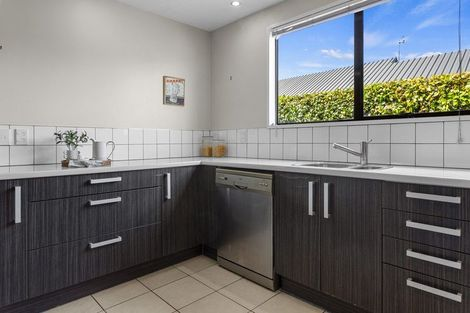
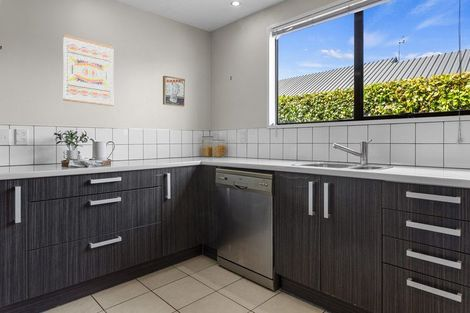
+ wall art [62,34,115,107]
